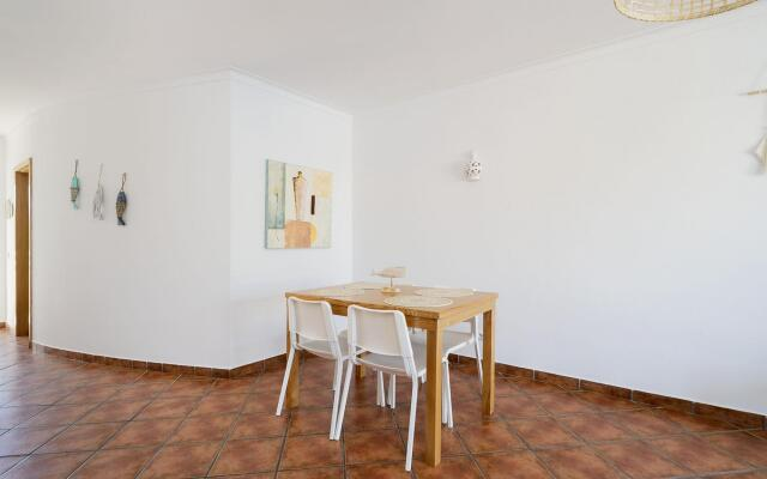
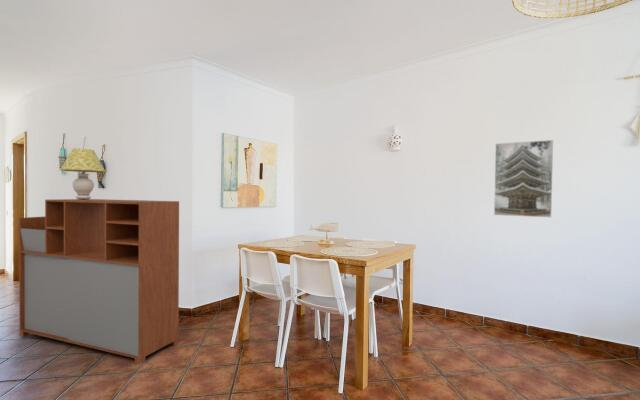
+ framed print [493,139,554,218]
+ table lamp [59,148,106,200]
+ storage cabinet [18,198,180,365]
